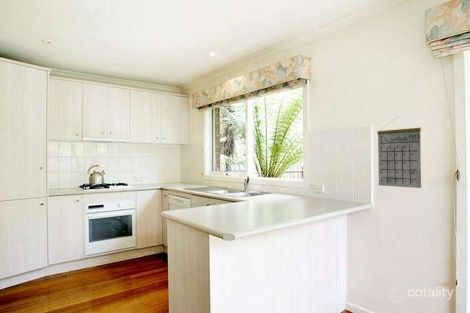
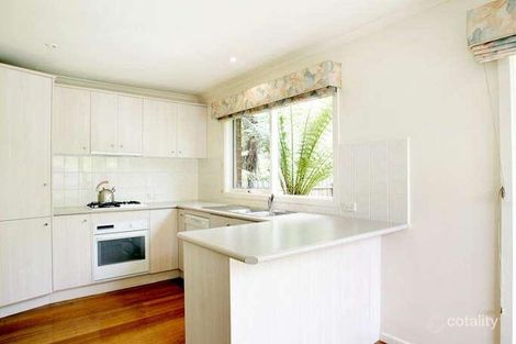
- calendar [376,115,422,189]
